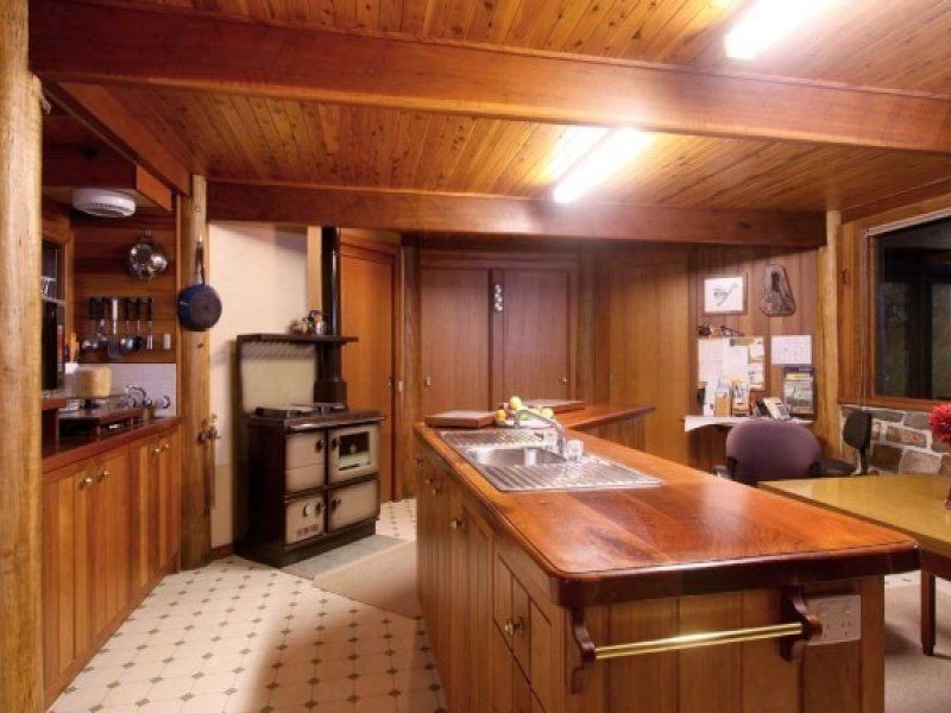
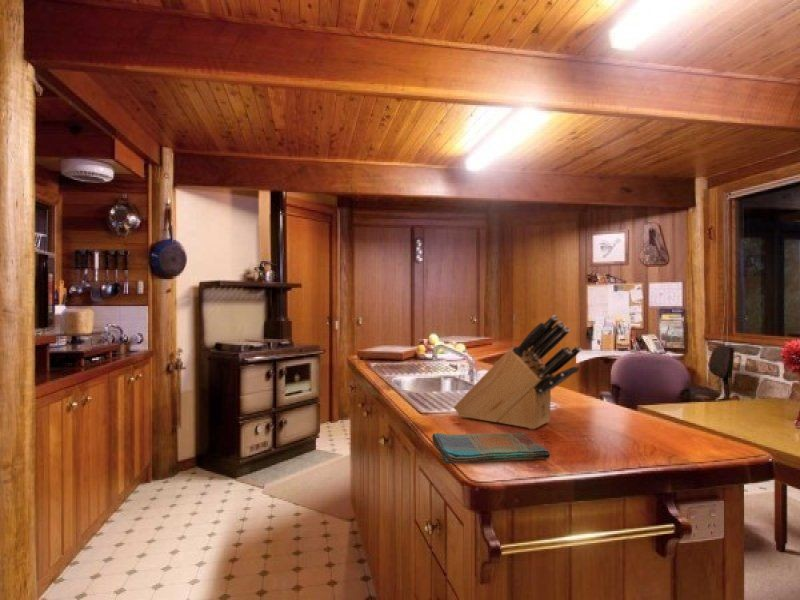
+ dish towel [431,432,551,464]
+ knife block [453,314,582,430]
